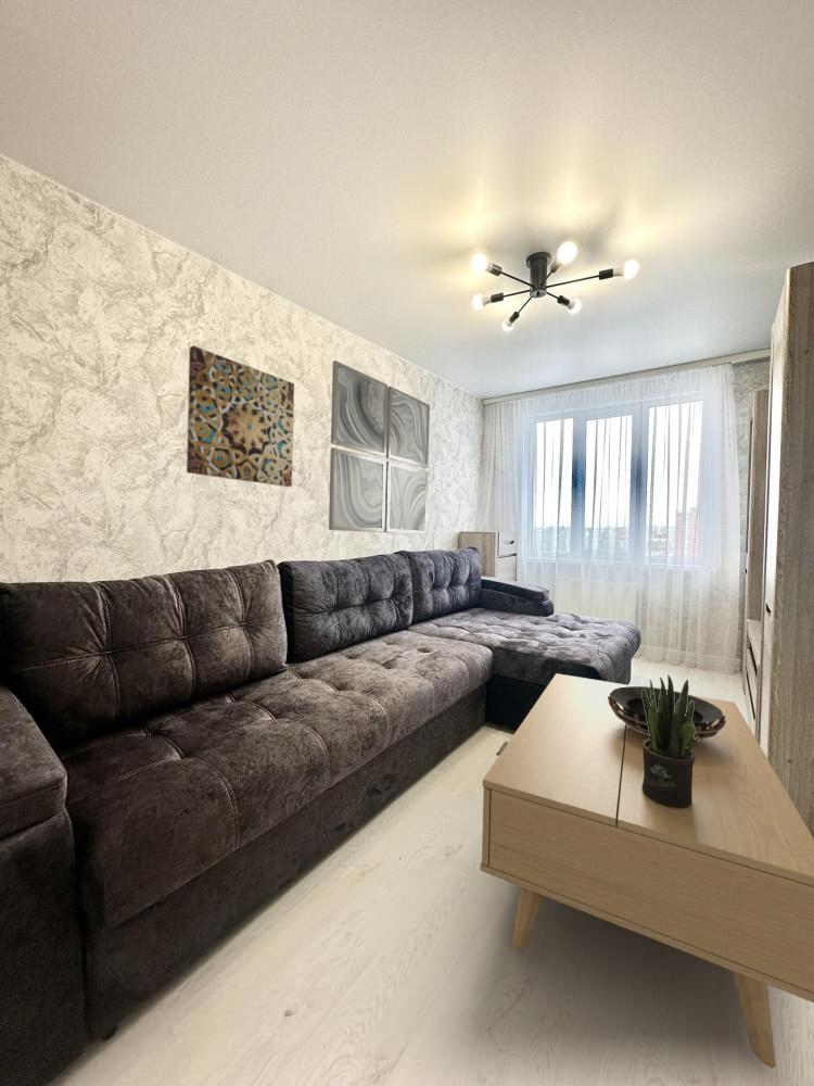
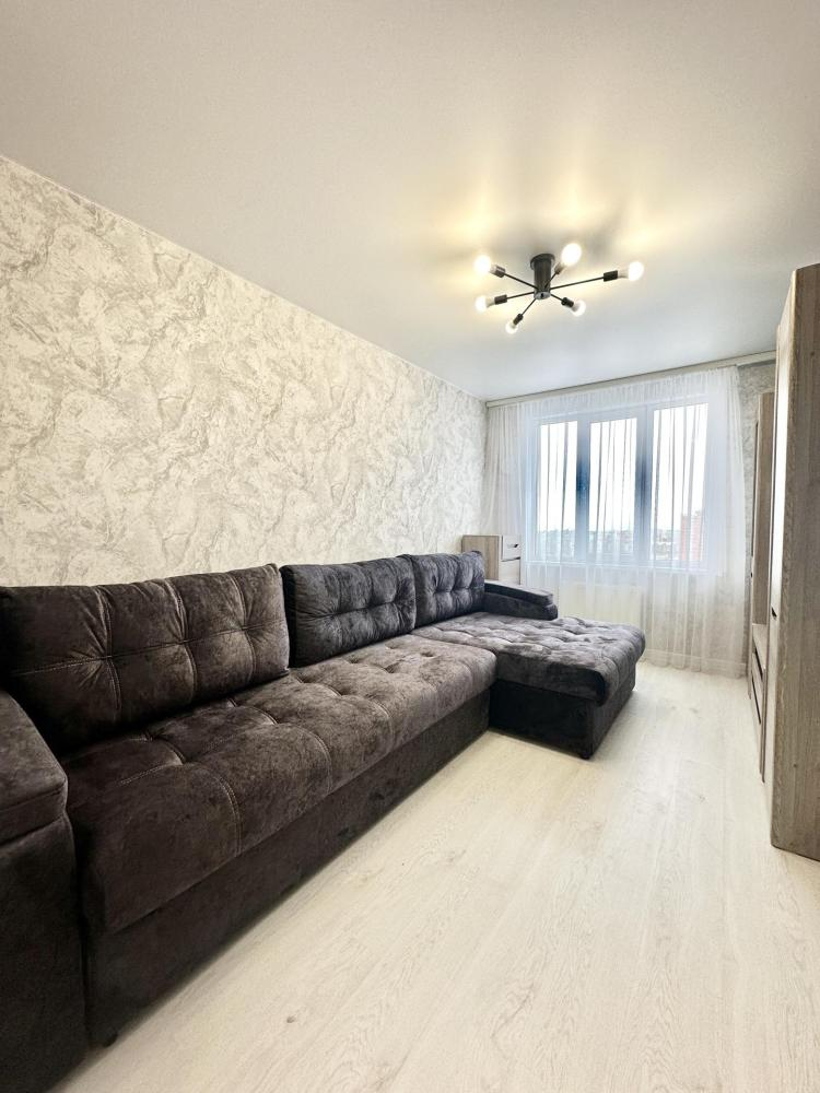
- wall art [328,359,431,535]
- potted plant [641,673,699,808]
- wall art [186,344,295,488]
- coffee table [479,672,814,1070]
- decorative bowl [608,685,726,742]
